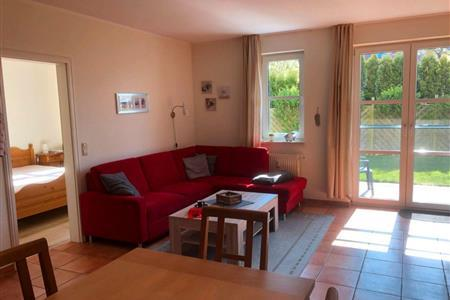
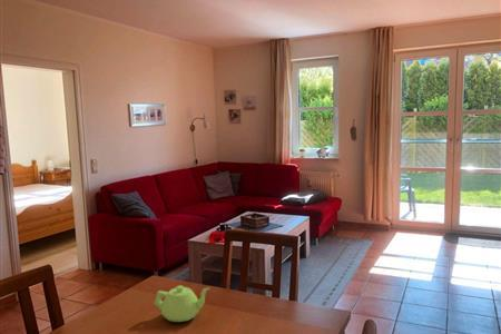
+ teapot [154,285,210,323]
